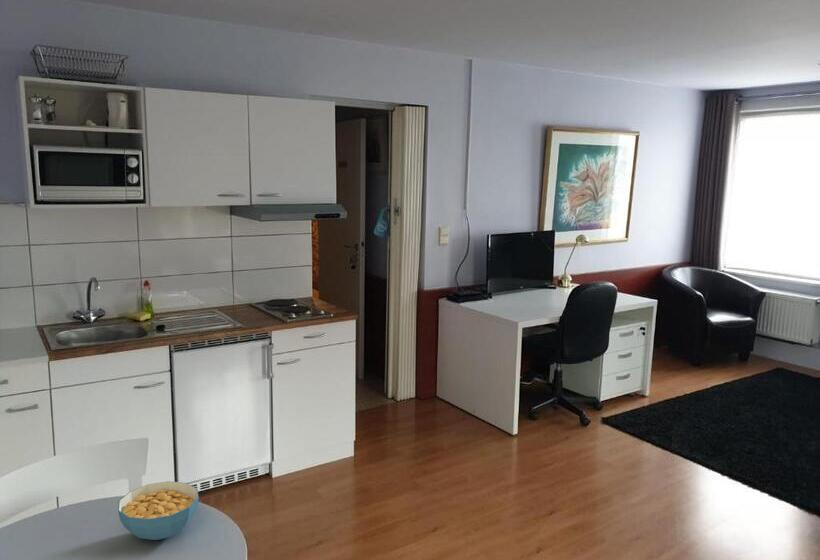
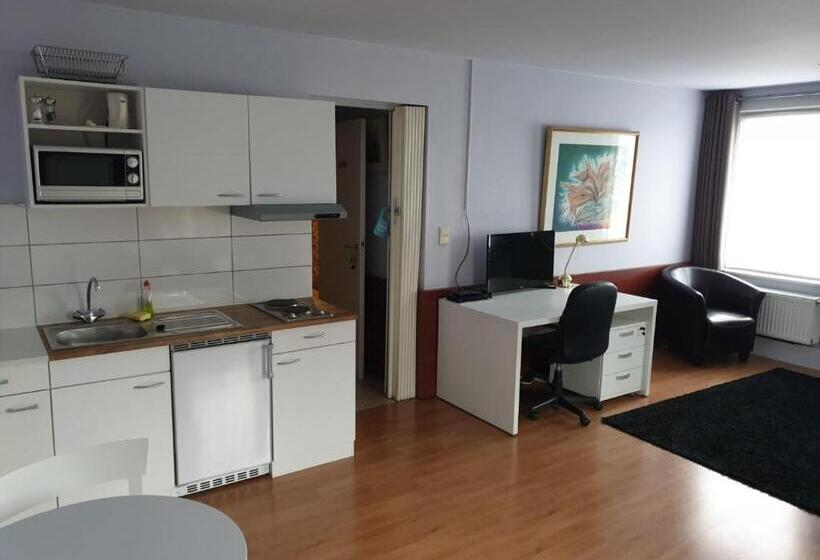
- cereal bowl [117,480,200,541]
